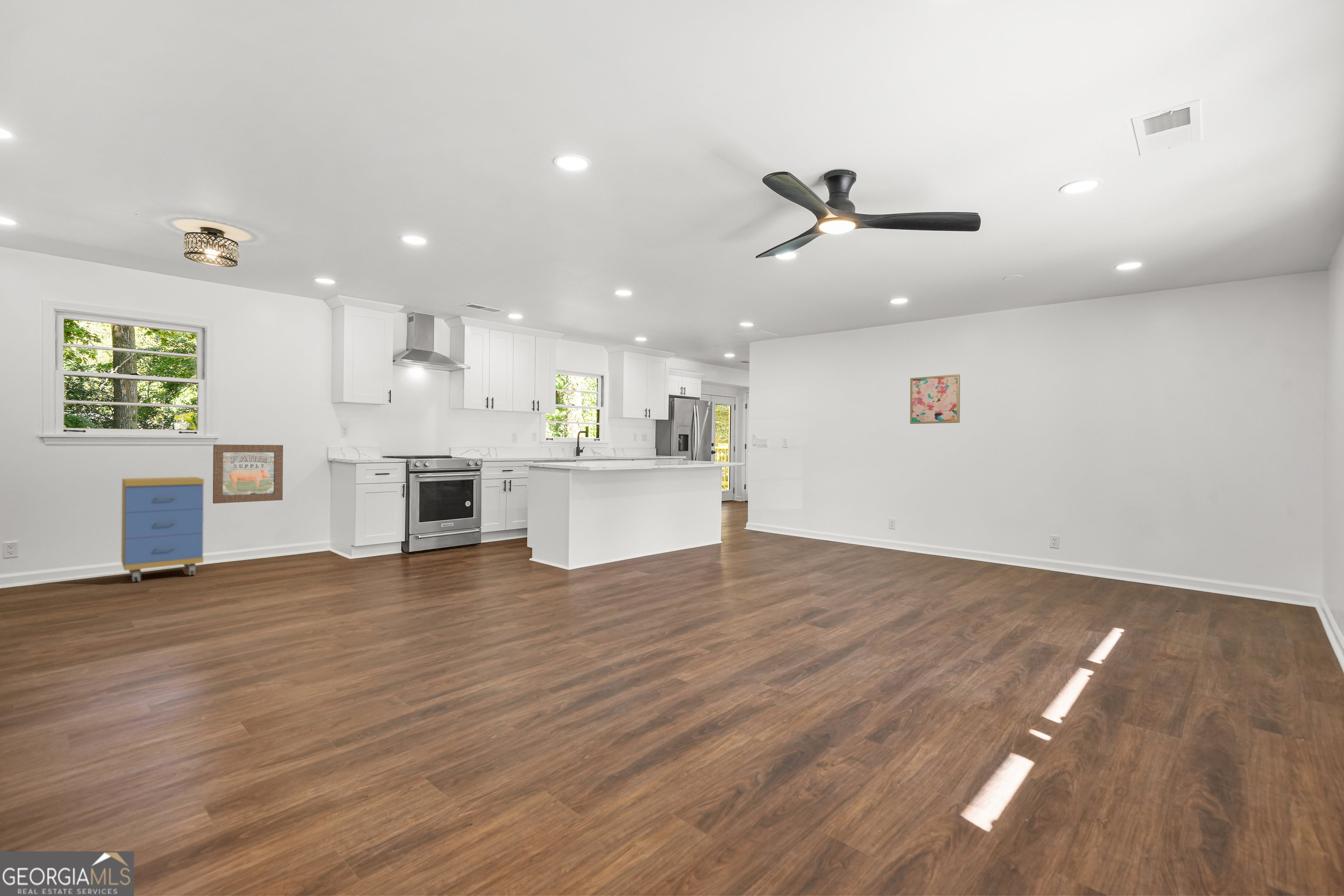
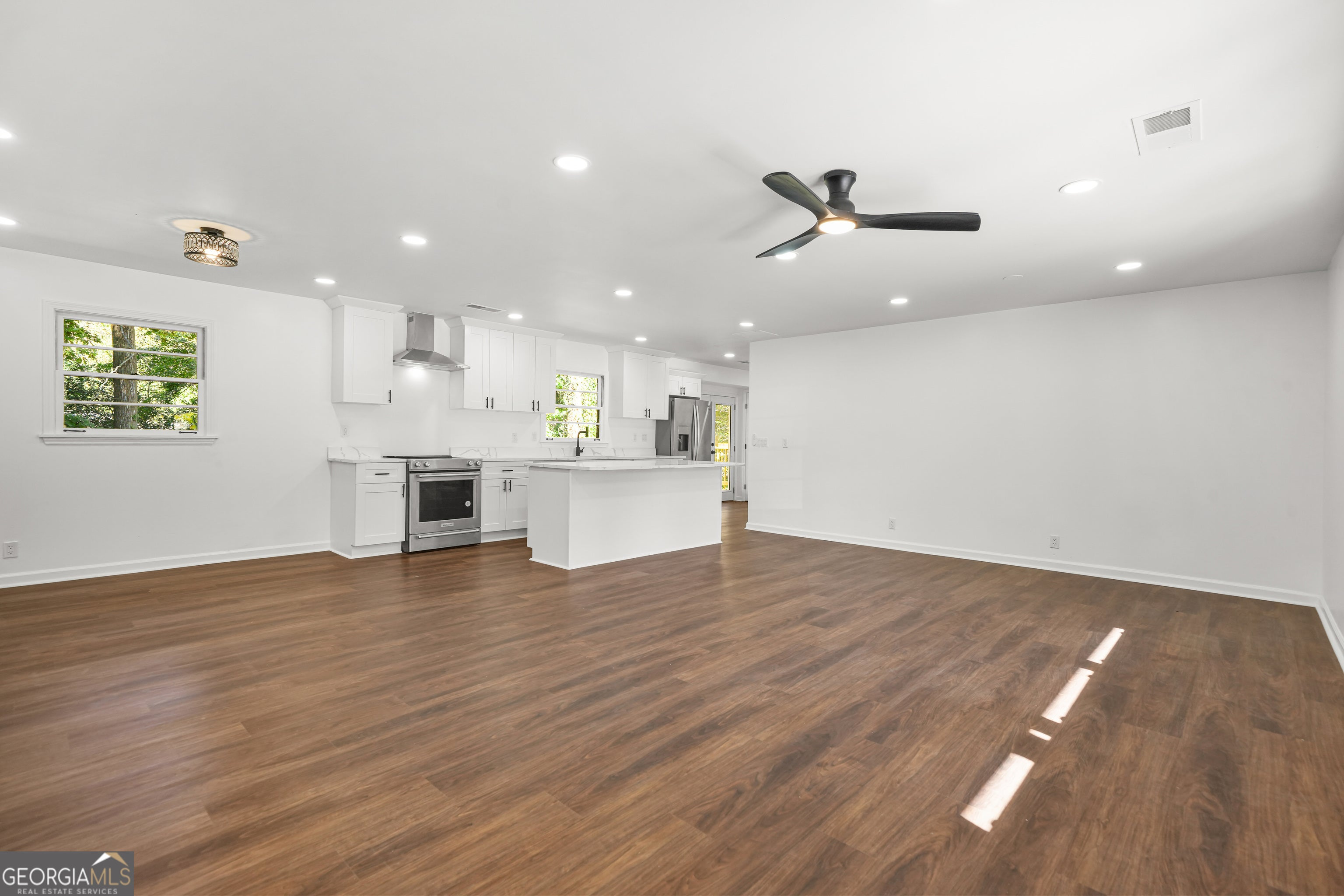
- wall art [213,444,283,504]
- wall art [910,374,960,424]
- storage cabinet [121,476,204,582]
